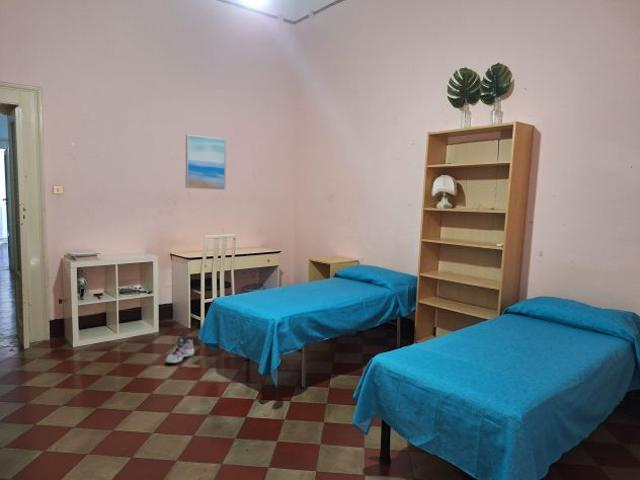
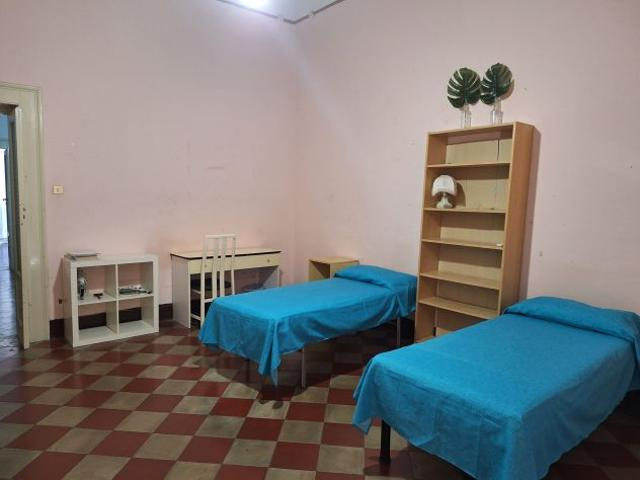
- wall art [185,134,227,191]
- sneaker [165,332,195,364]
